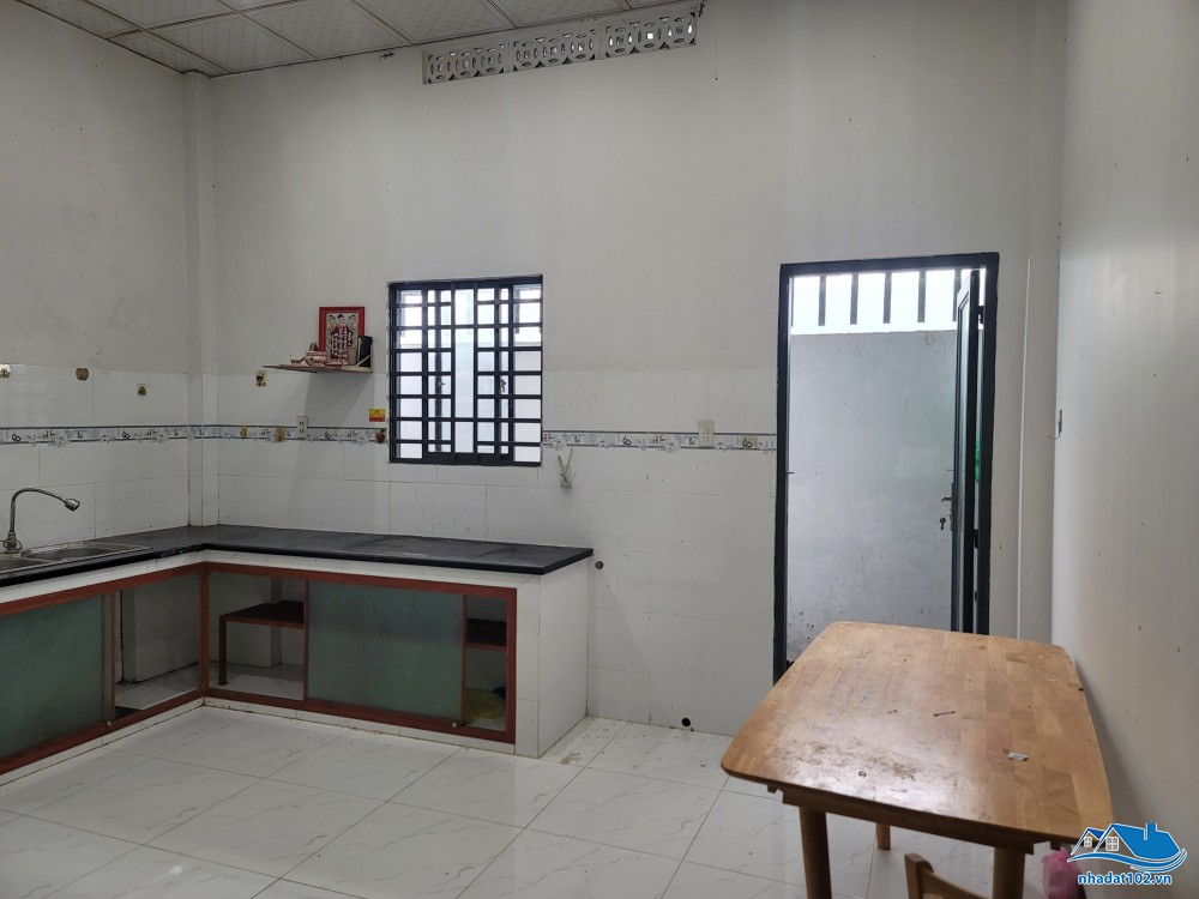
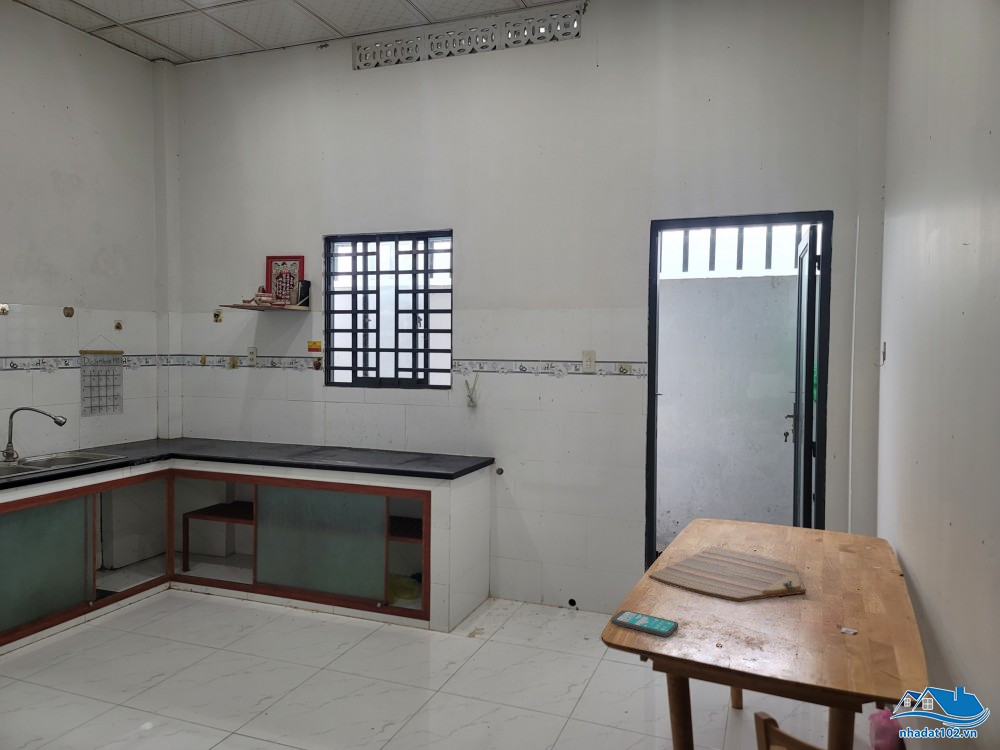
+ calendar [78,334,125,418]
+ smartphone [610,609,679,638]
+ cutting board [648,546,807,603]
